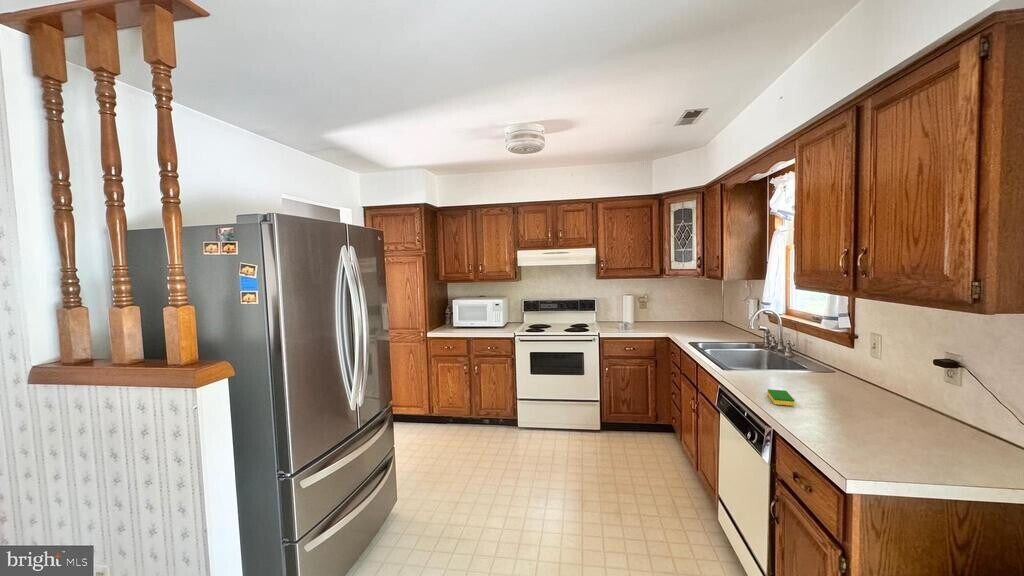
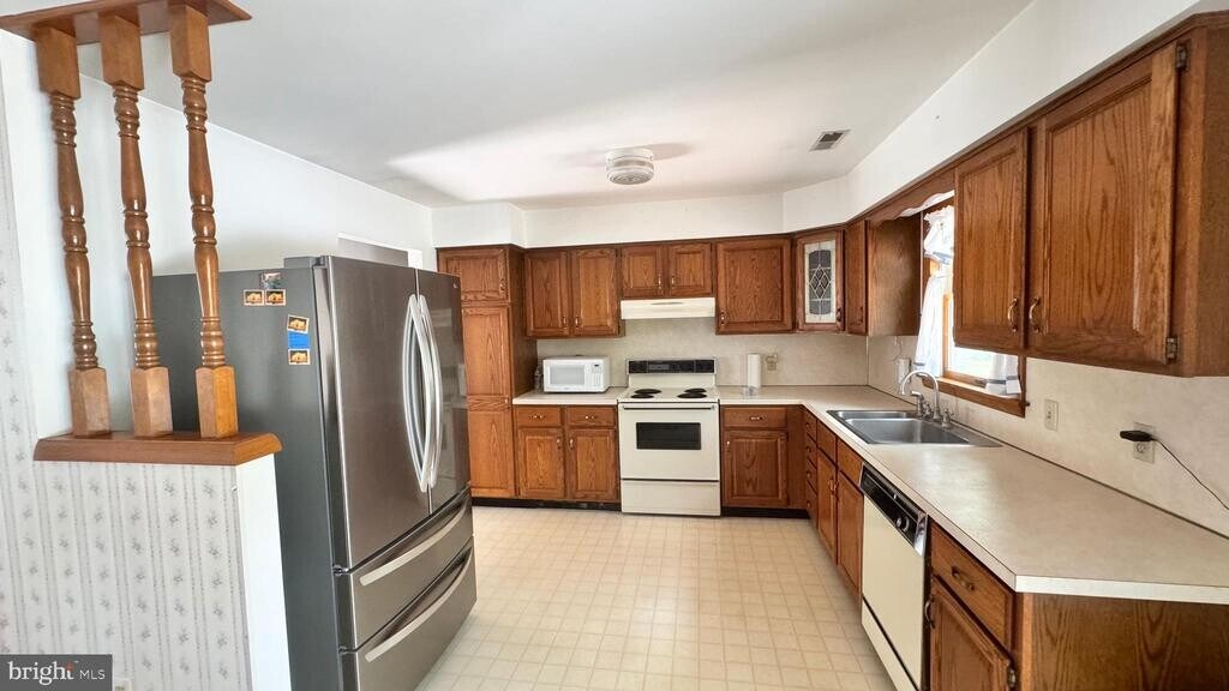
- dish sponge [766,388,796,407]
